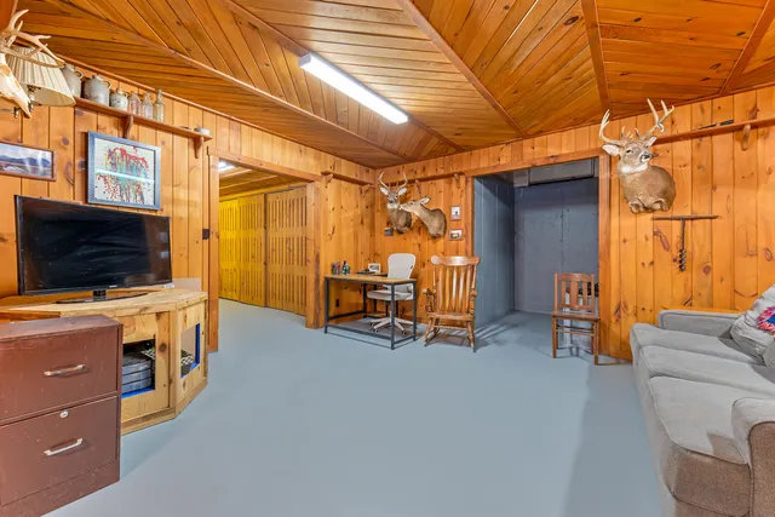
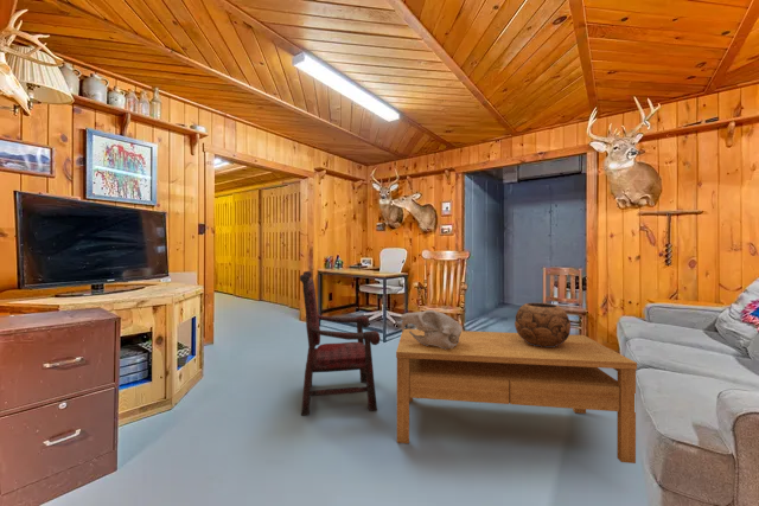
+ coffee table [395,328,638,465]
+ armchair [299,270,382,417]
+ decorative bowl [514,302,572,347]
+ animal skull [400,309,464,350]
